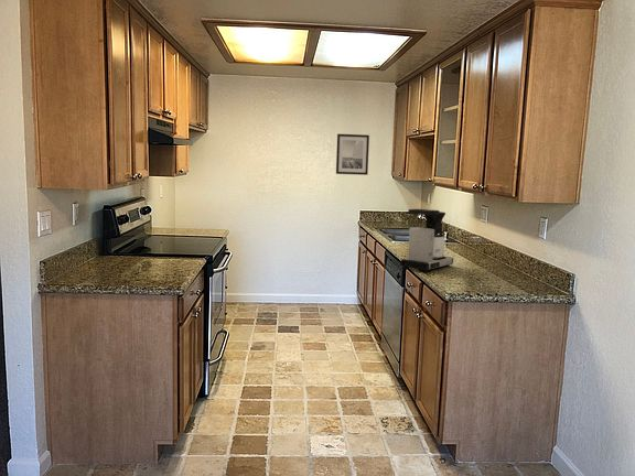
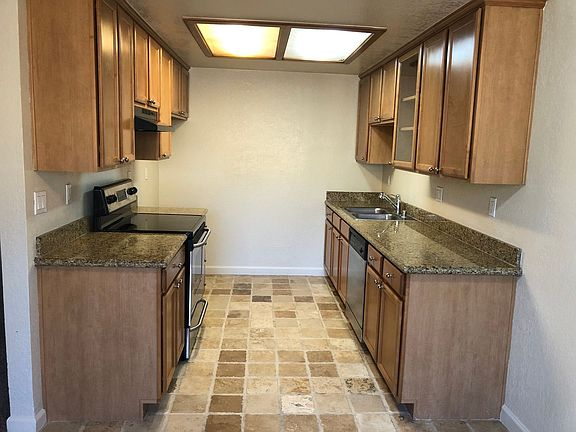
- wall art [335,133,370,176]
- coffee maker [399,208,454,272]
